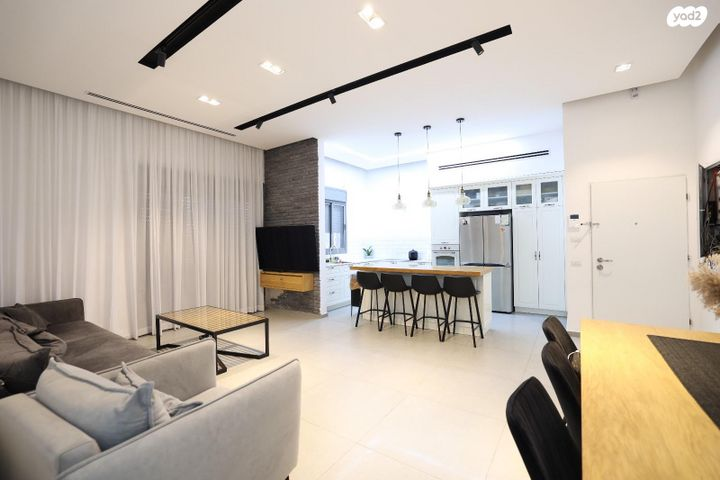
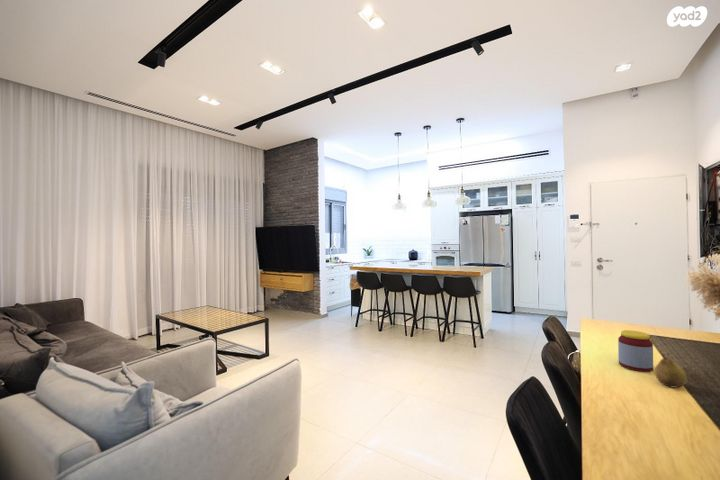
+ jar [617,329,654,373]
+ fruit [654,352,688,389]
